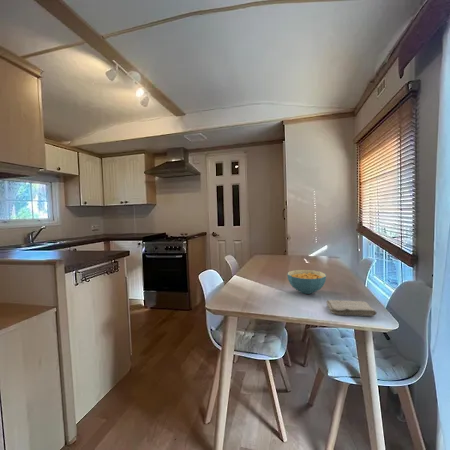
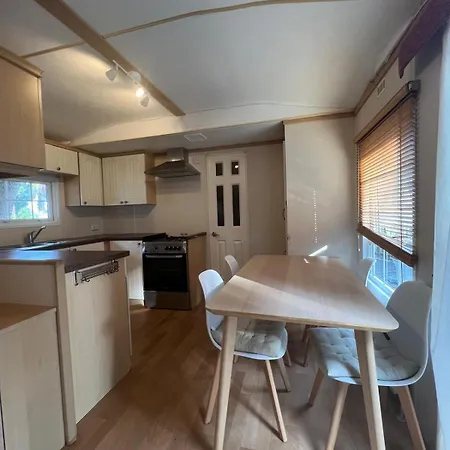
- washcloth [325,299,378,317]
- cereal bowl [286,269,327,295]
